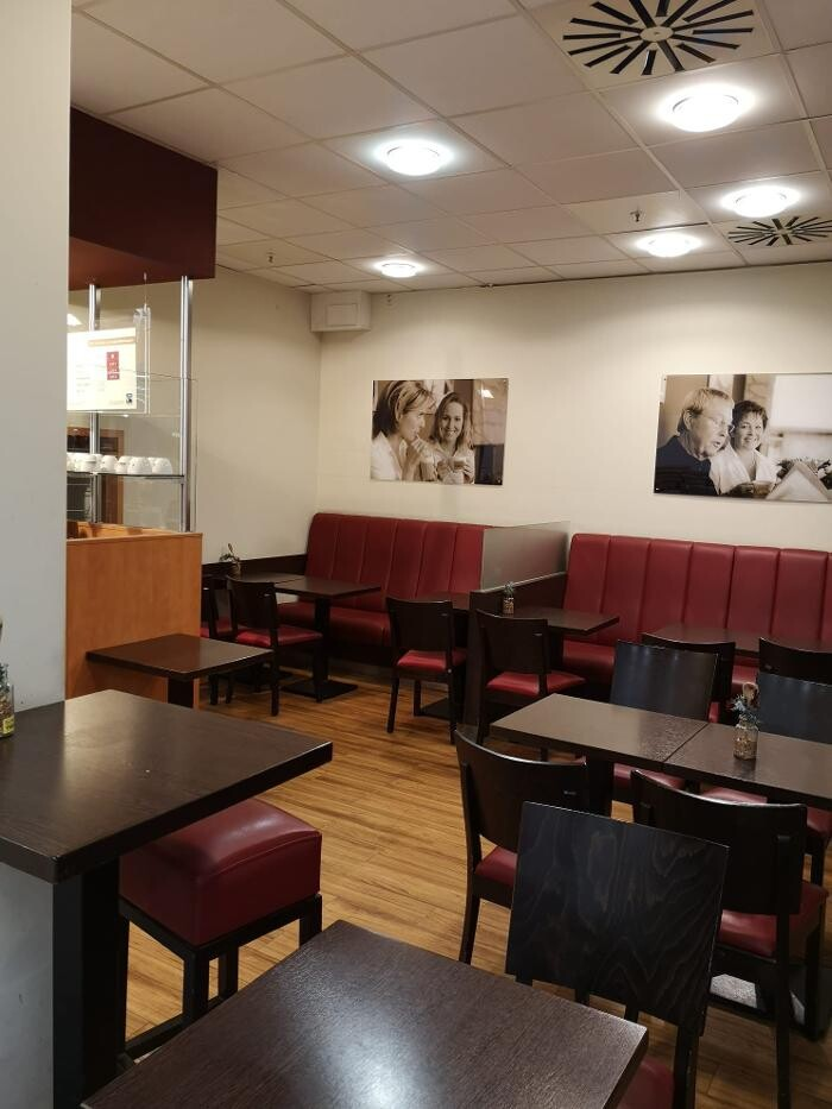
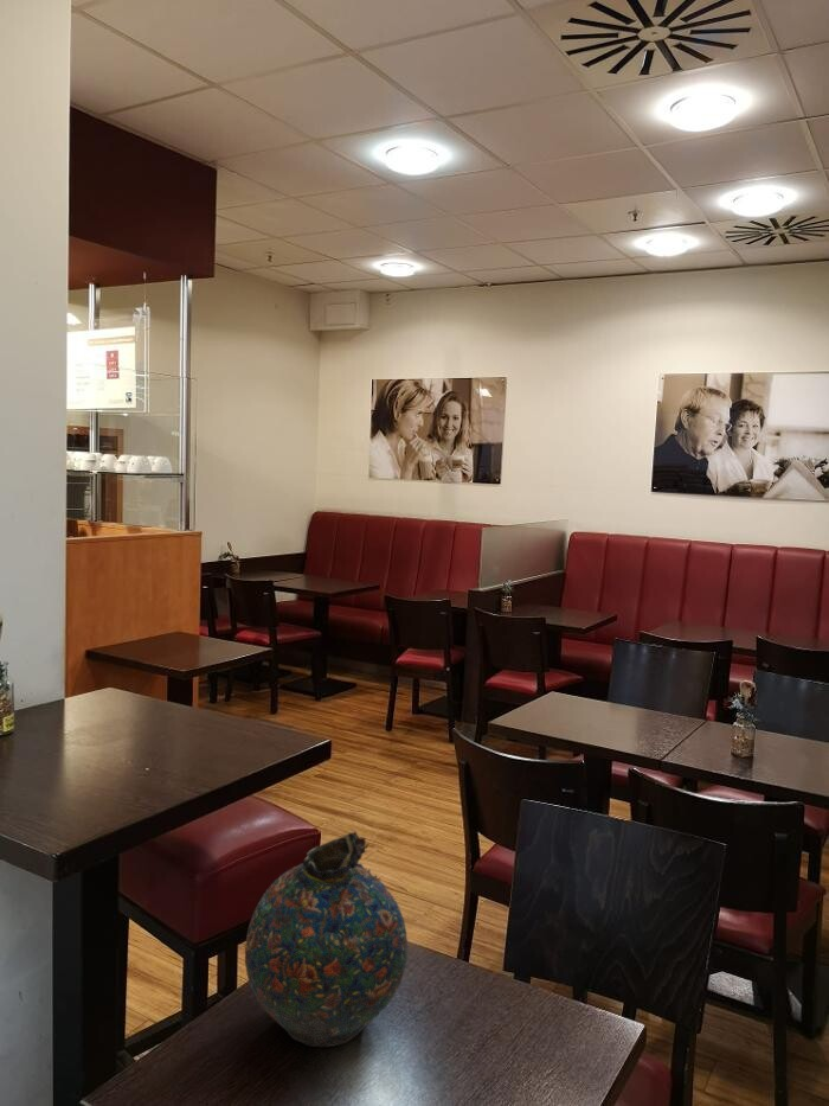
+ snuff bottle [244,831,409,1048]
